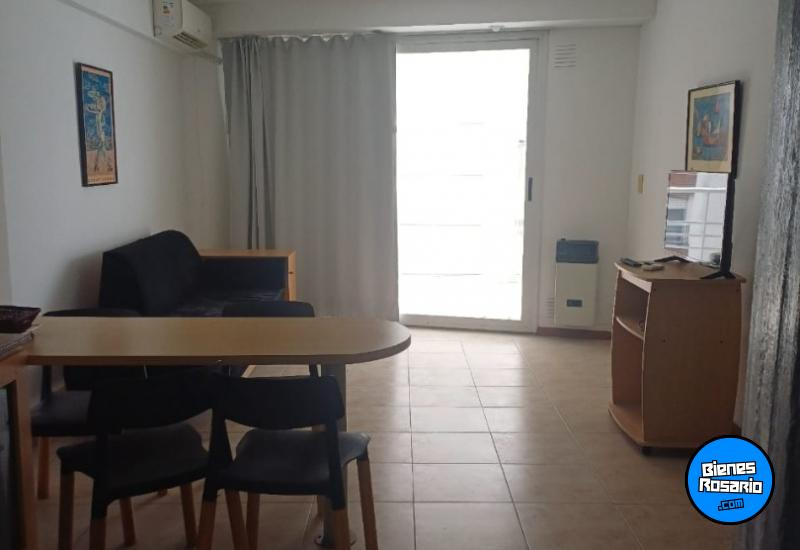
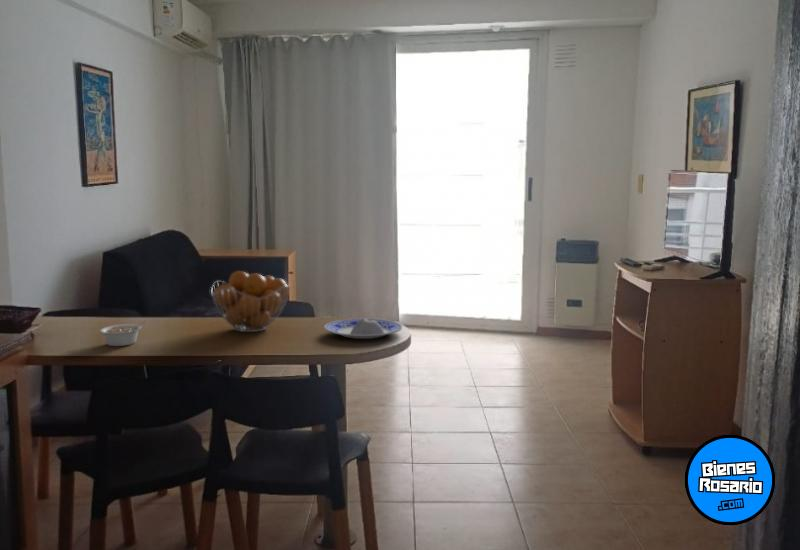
+ plate [323,317,403,340]
+ legume [99,320,147,347]
+ fruit basket [210,270,291,333]
